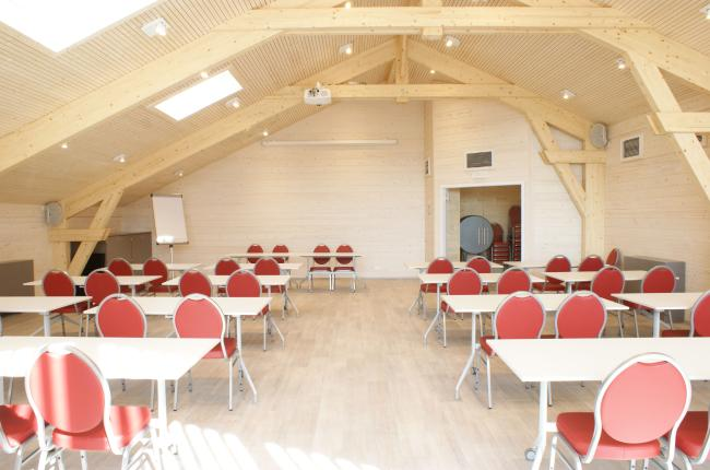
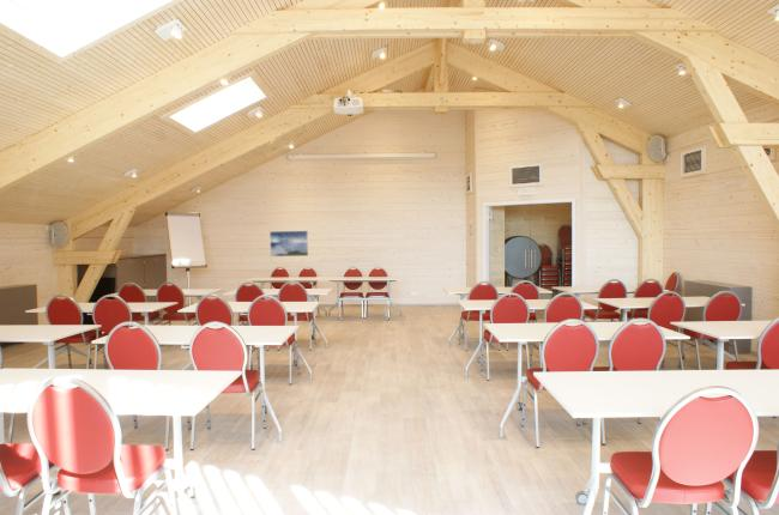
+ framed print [268,230,309,258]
